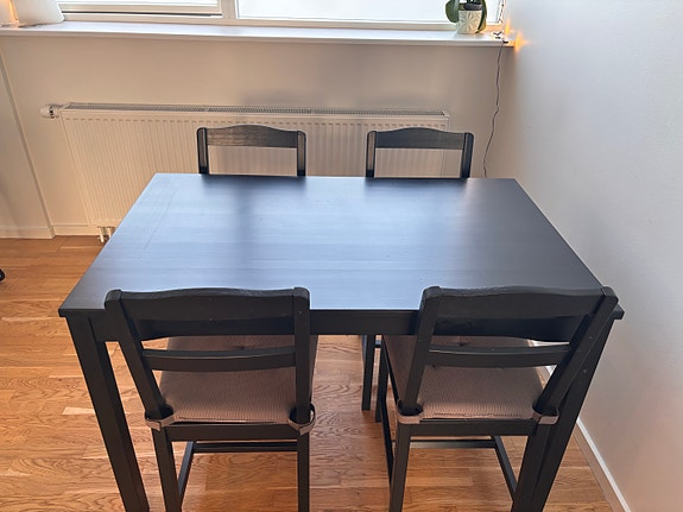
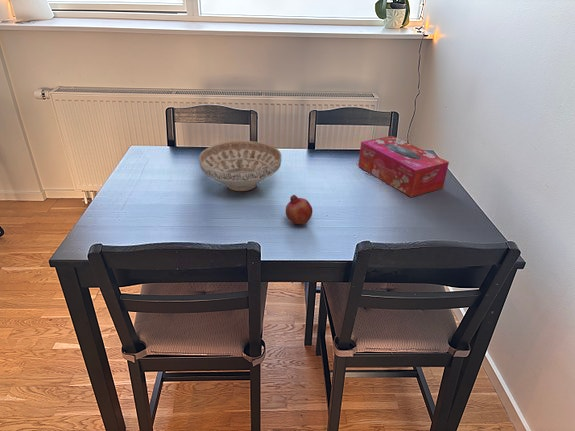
+ fruit [285,194,314,225]
+ decorative bowl [198,140,282,192]
+ tissue box [357,135,450,198]
